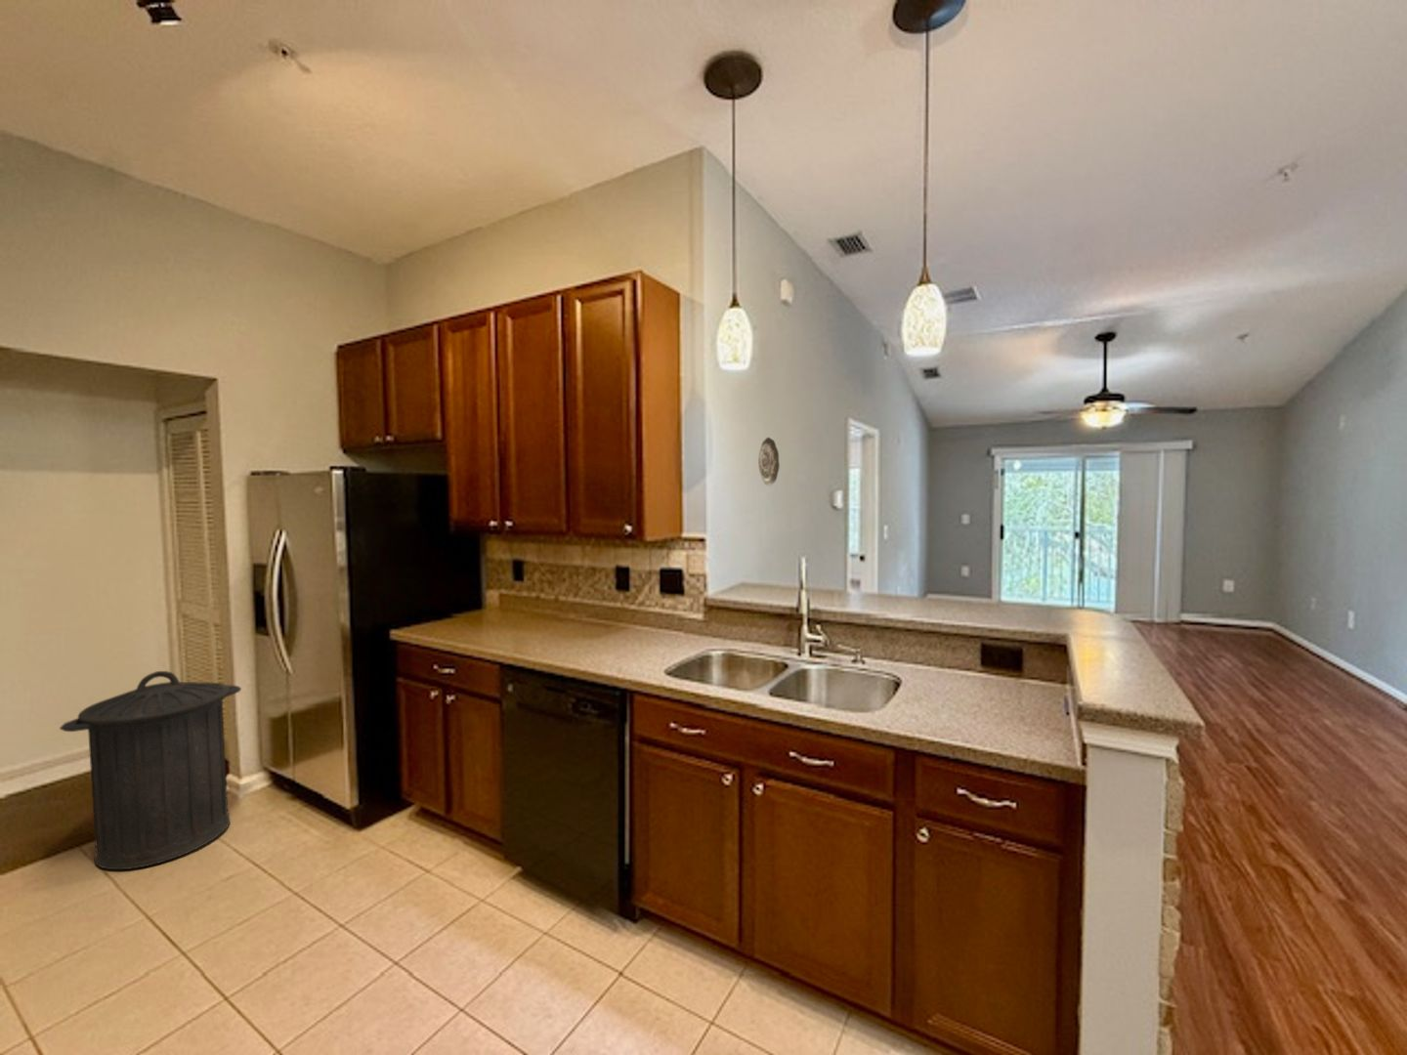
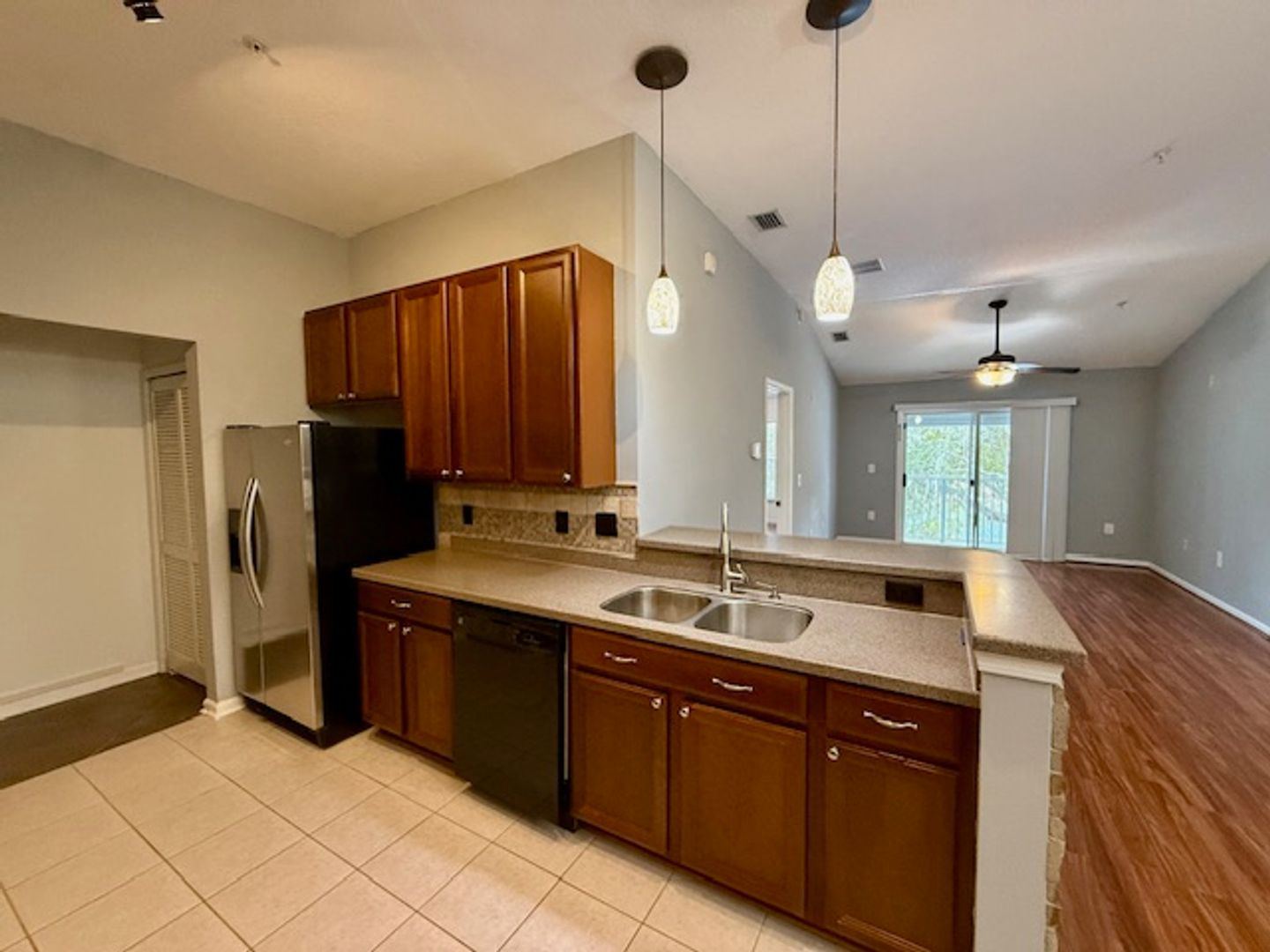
- decorative plate [758,437,781,488]
- trash can [59,670,243,870]
